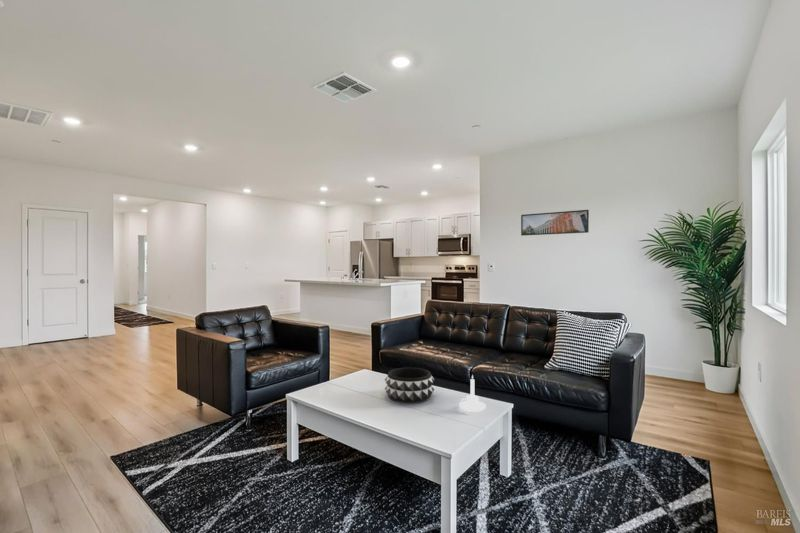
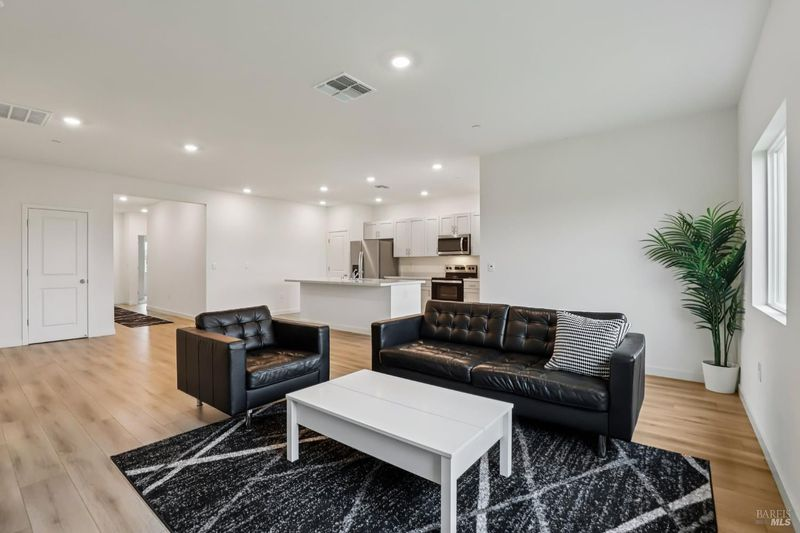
- candle holder [458,374,487,413]
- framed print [520,209,590,237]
- decorative bowl [384,366,435,404]
